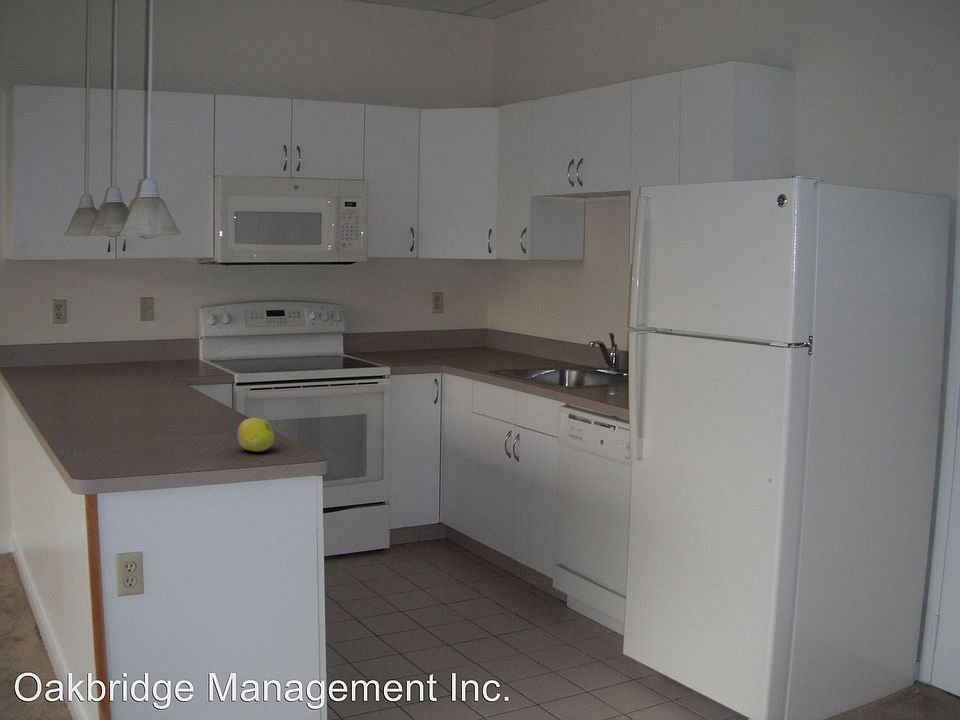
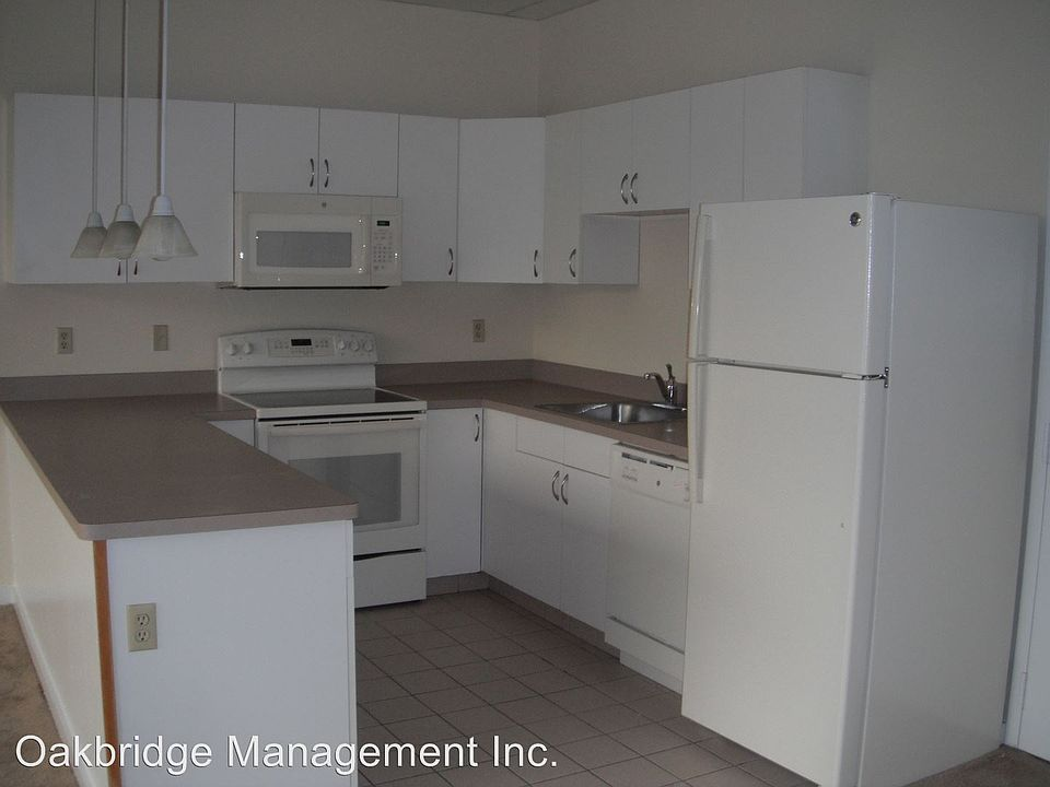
- fruit [237,417,276,453]
